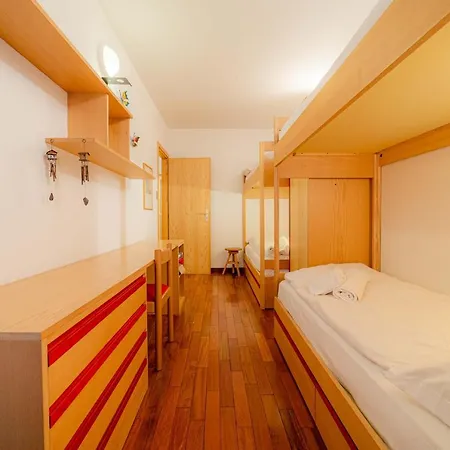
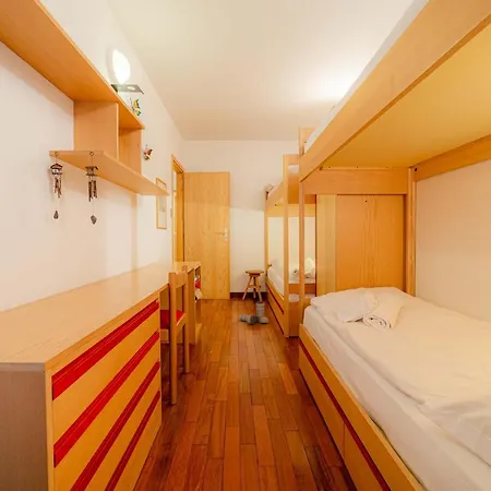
+ boots [238,301,270,325]
